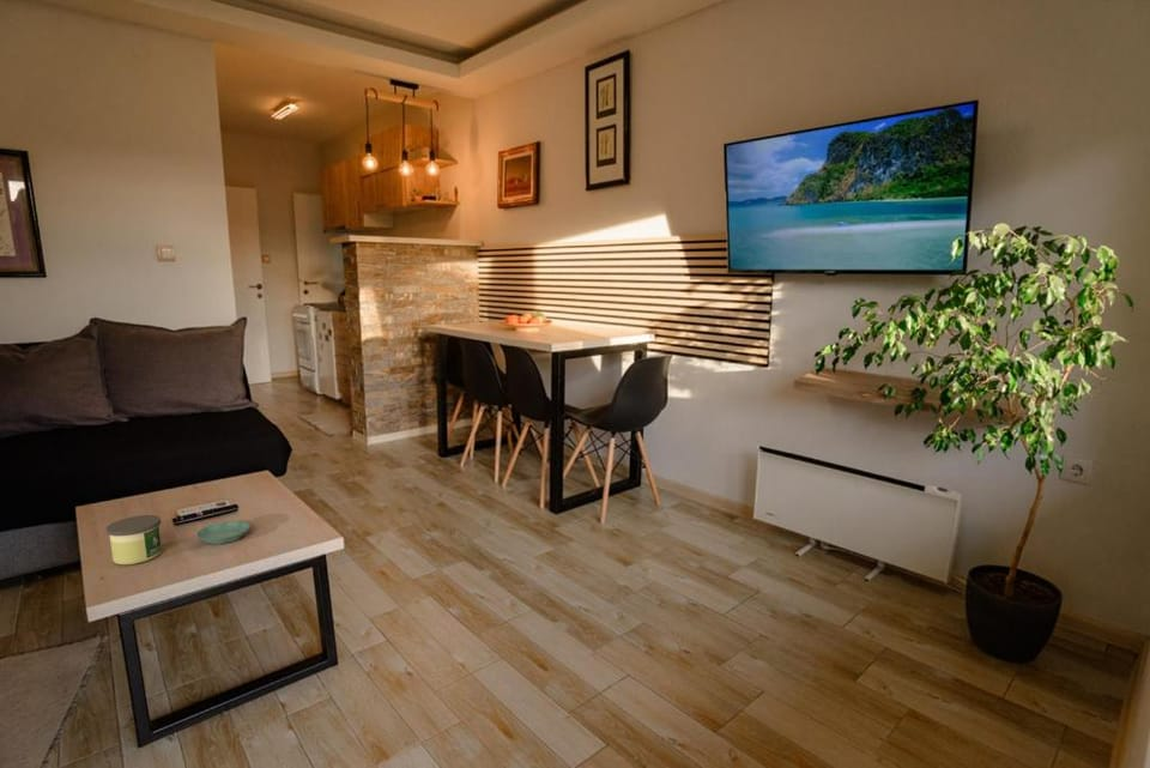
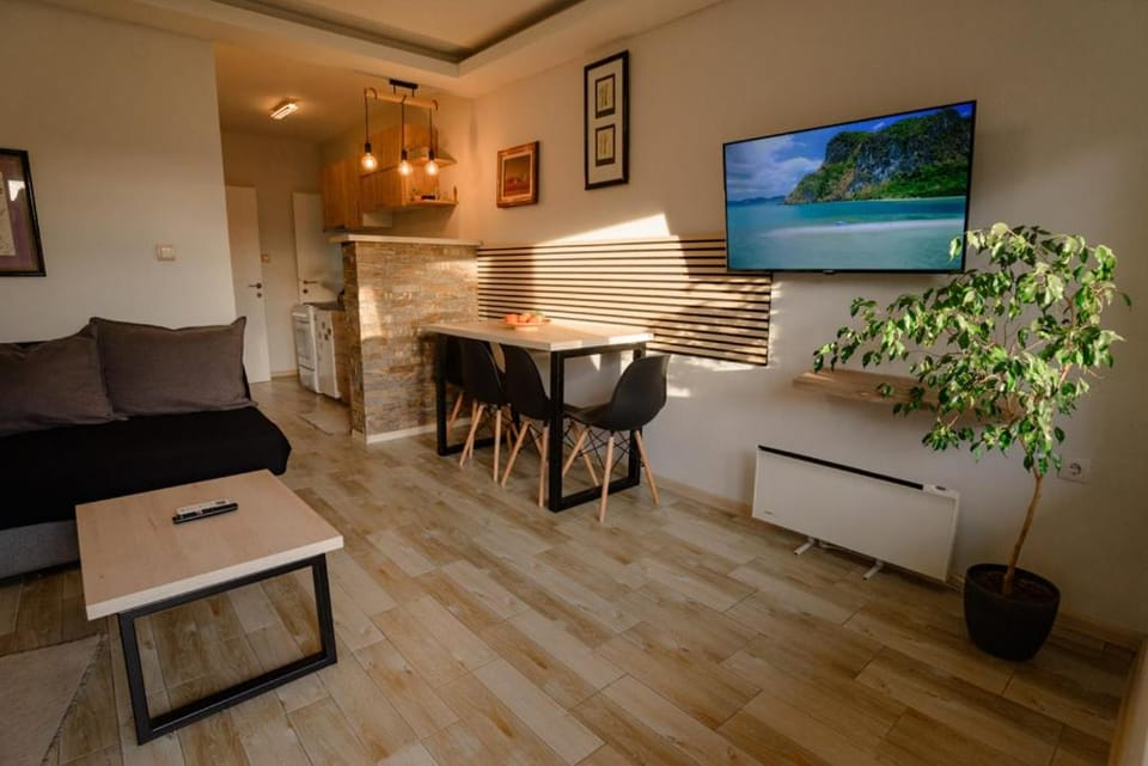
- saucer [195,520,252,545]
- candle [105,514,163,566]
